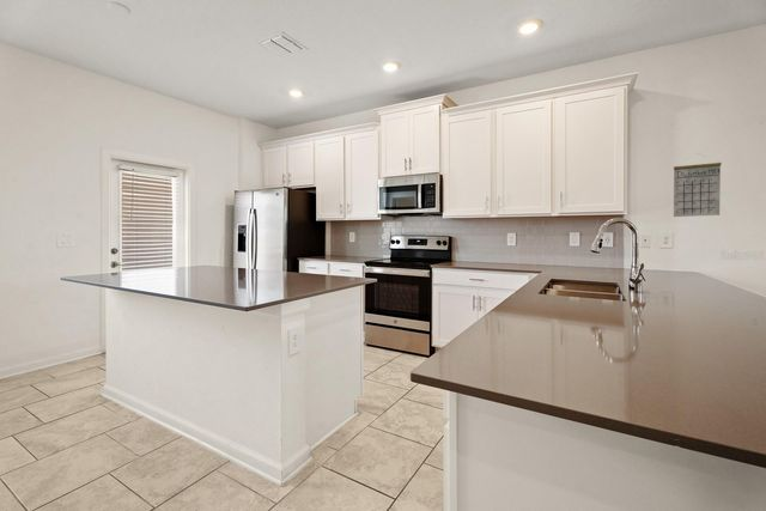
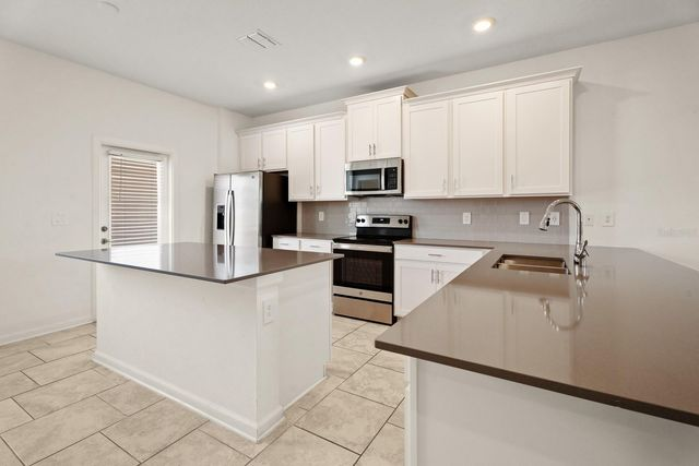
- calendar [673,152,723,218]
